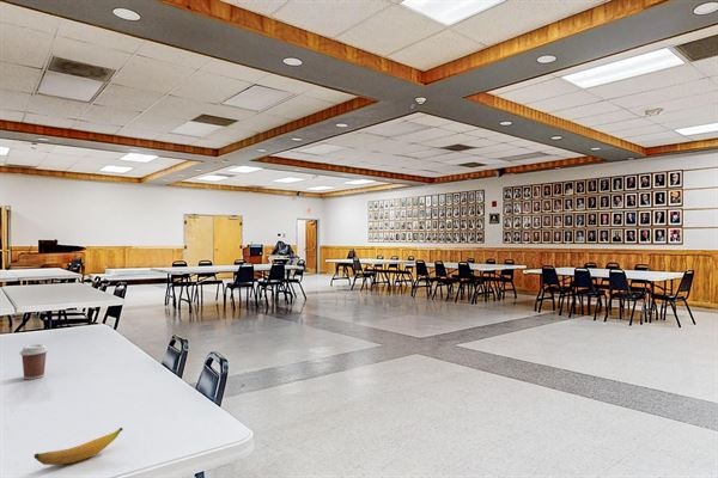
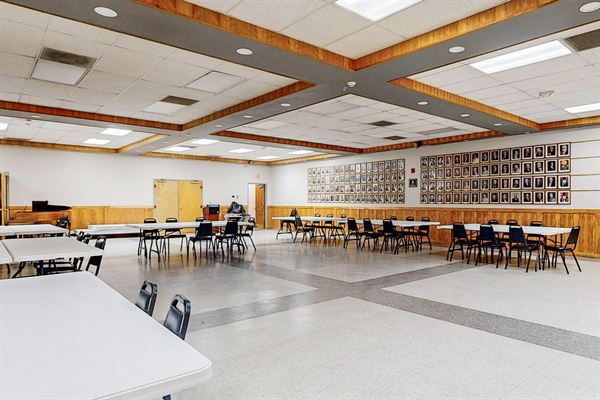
- banana [34,427,124,466]
- coffee cup [19,343,49,380]
